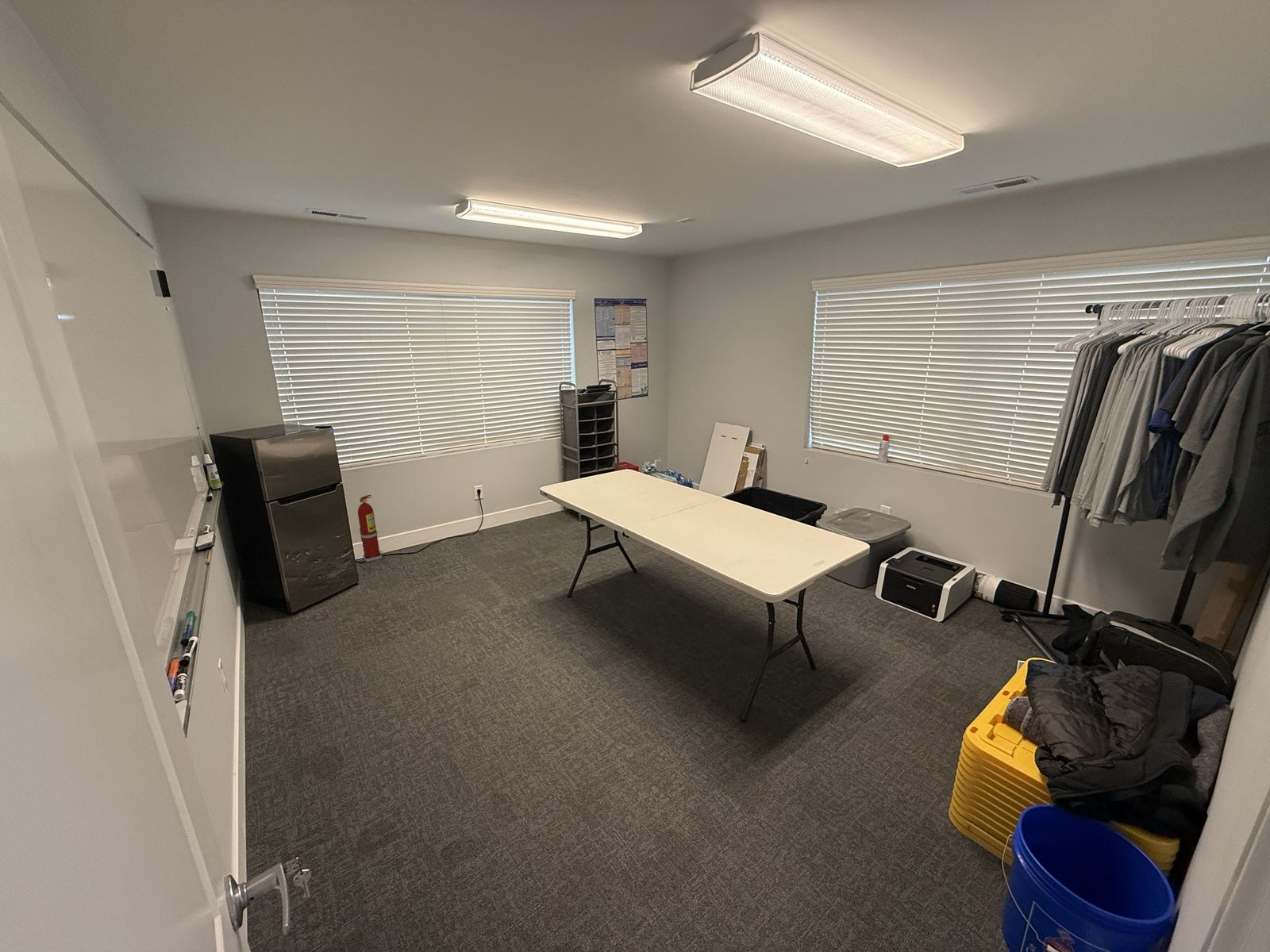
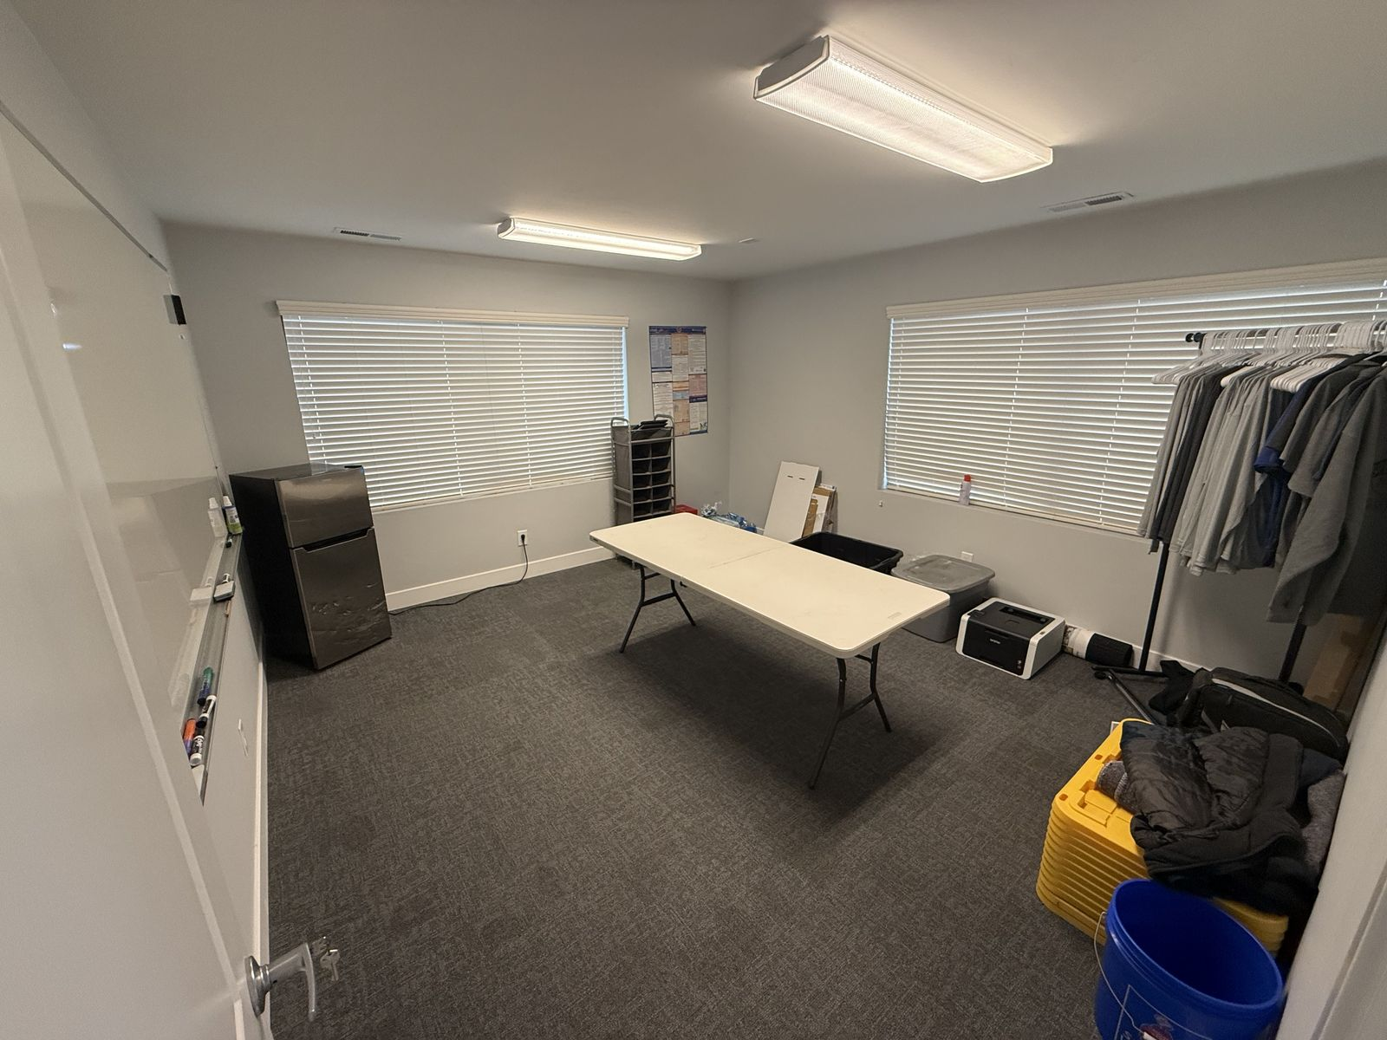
- fire extinguisher [357,494,383,562]
